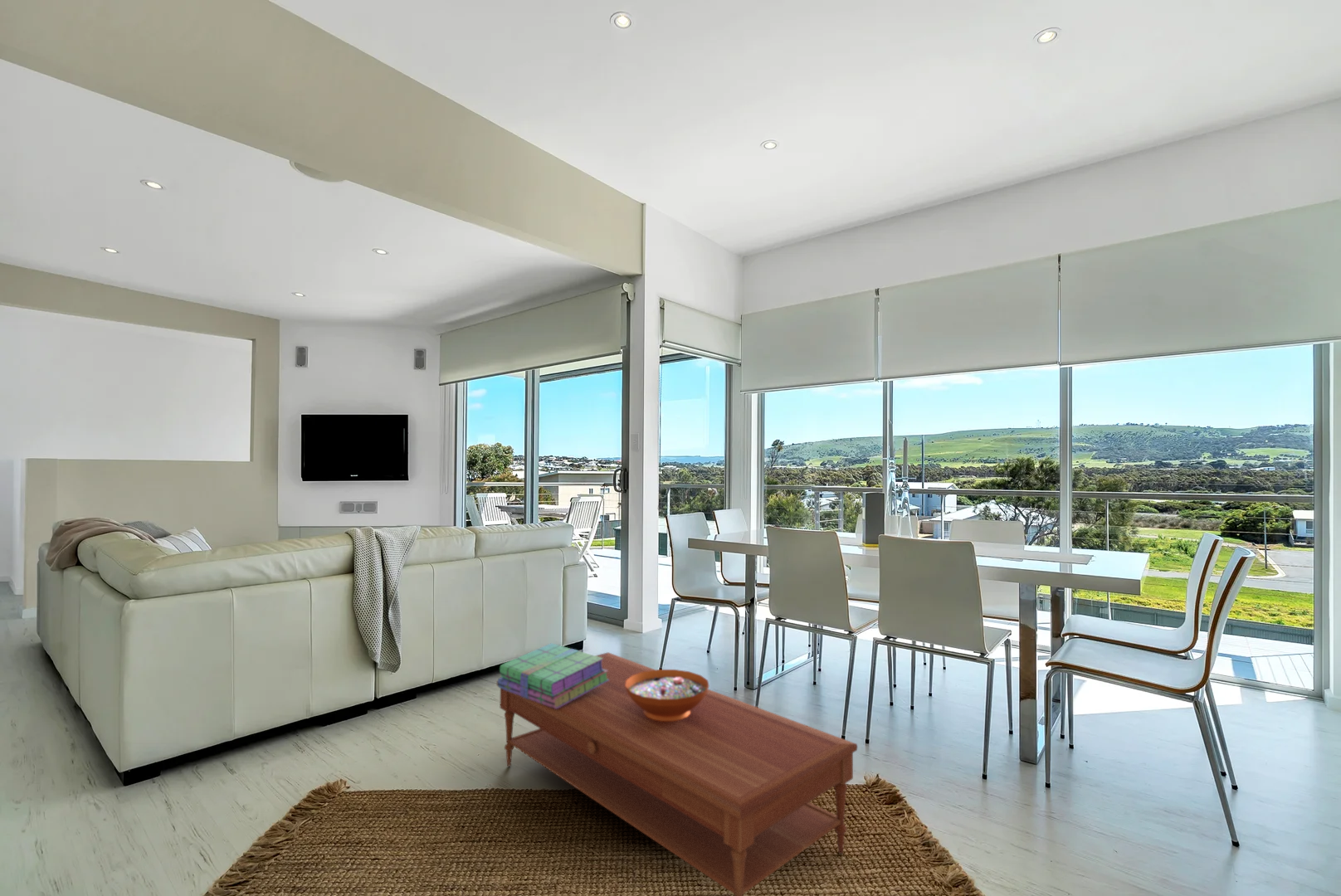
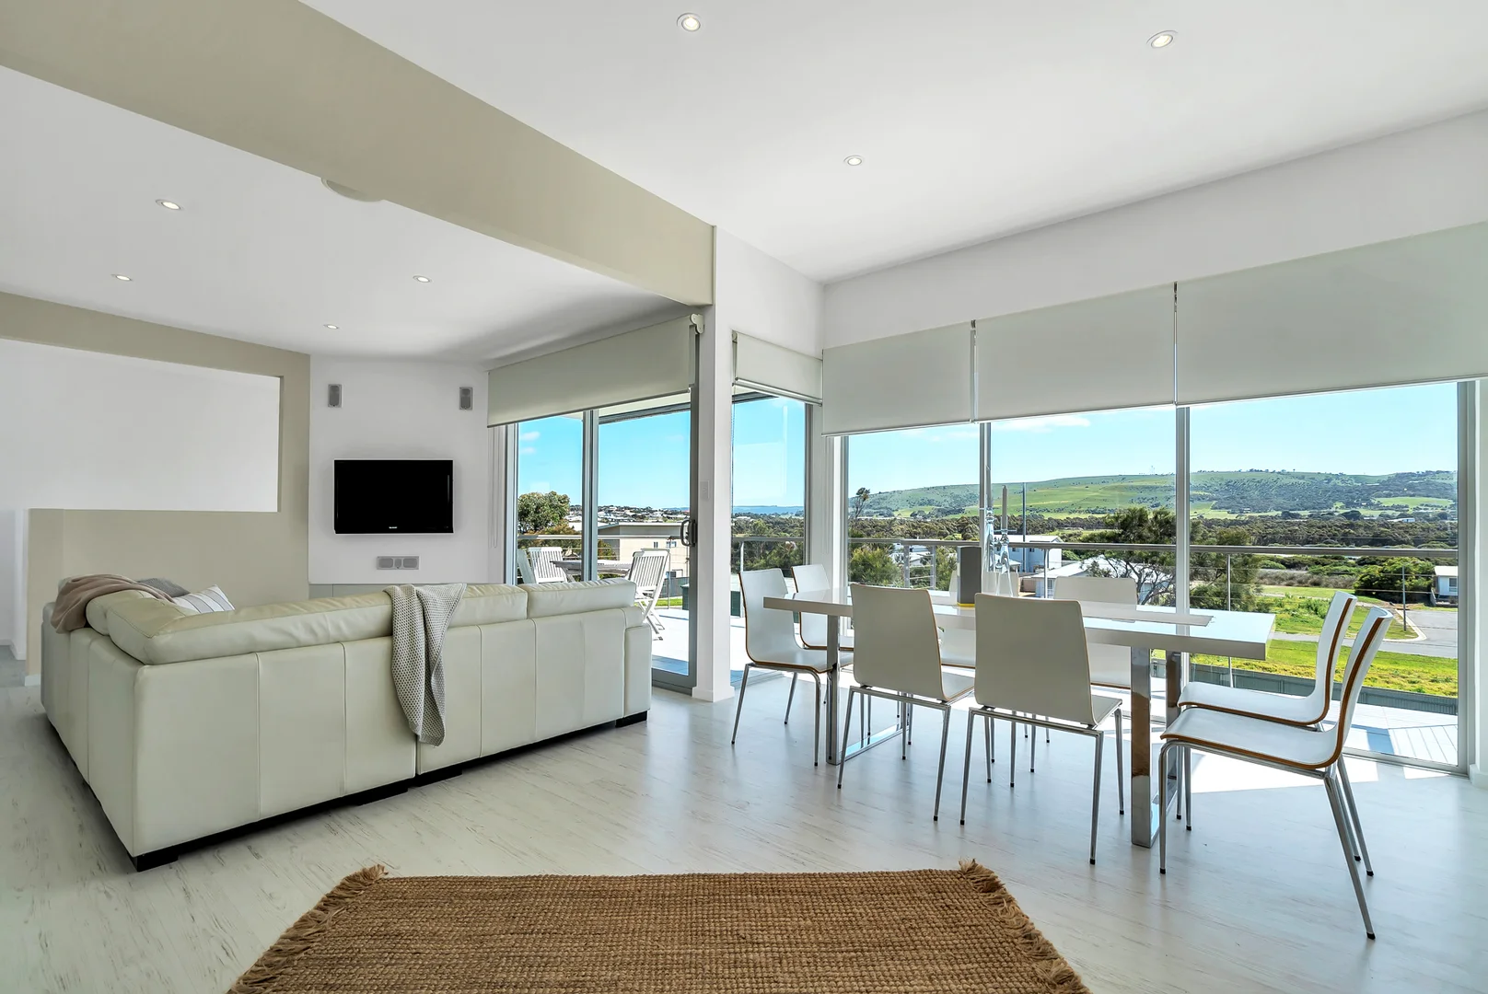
- stack of books [497,642,609,709]
- decorative bowl [626,669,710,721]
- coffee table [496,651,858,896]
